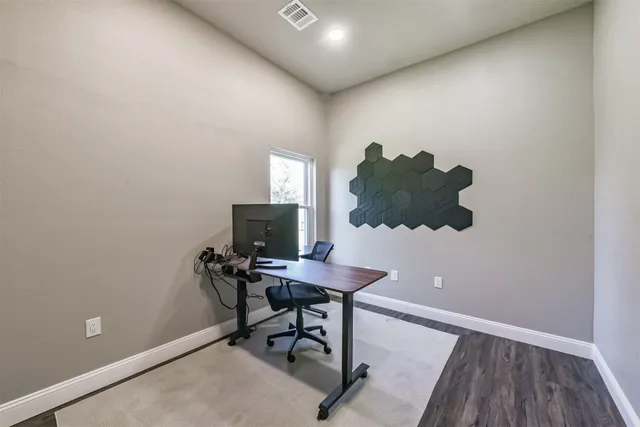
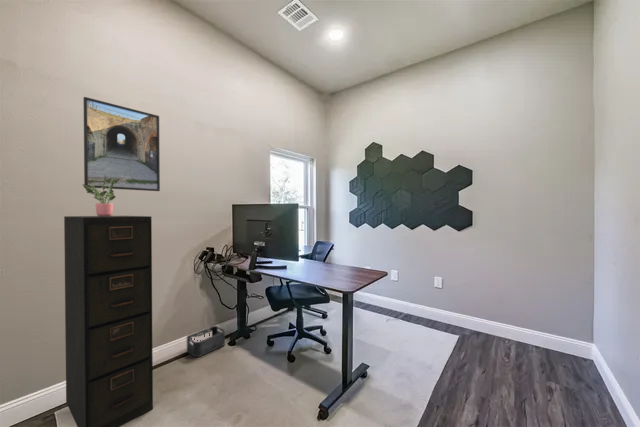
+ storage bin [186,325,226,358]
+ filing cabinet [63,215,154,427]
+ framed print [82,96,161,192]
+ potted plant [82,178,117,216]
